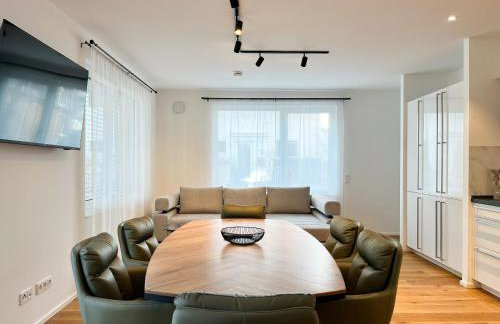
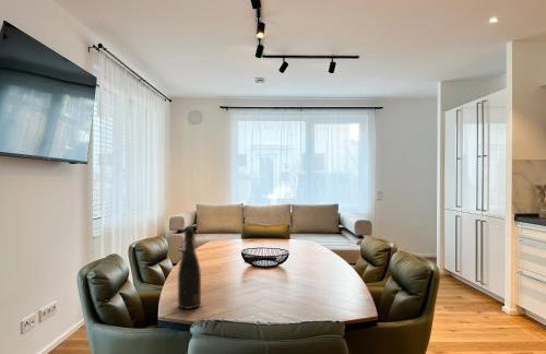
+ bottle [177,225,202,310]
